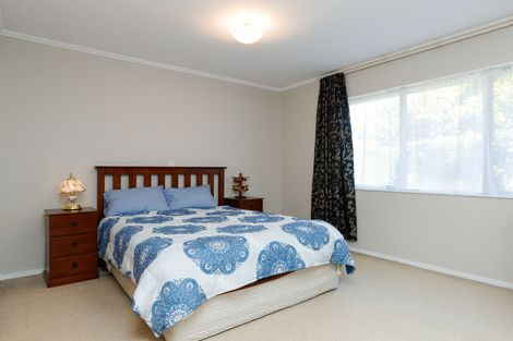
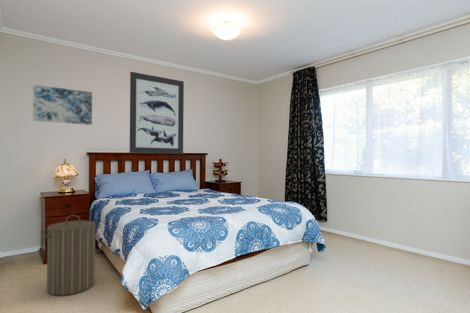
+ wall art [129,71,185,155]
+ wall art [32,84,93,126]
+ laundry hamper [40,214,101,296]
